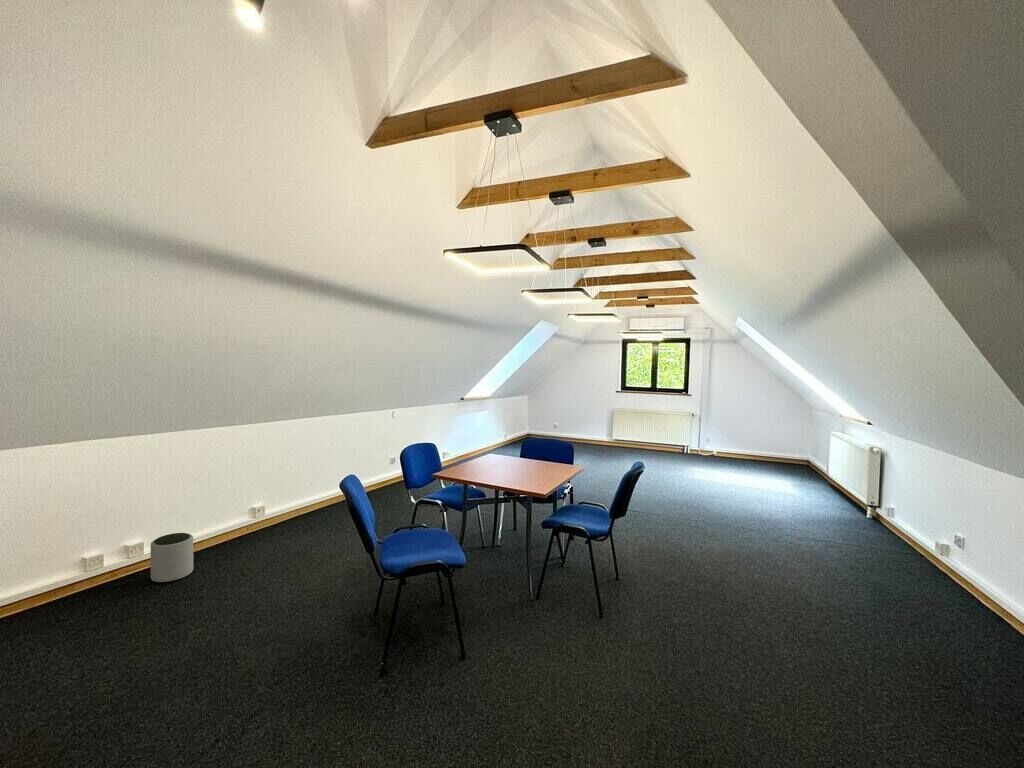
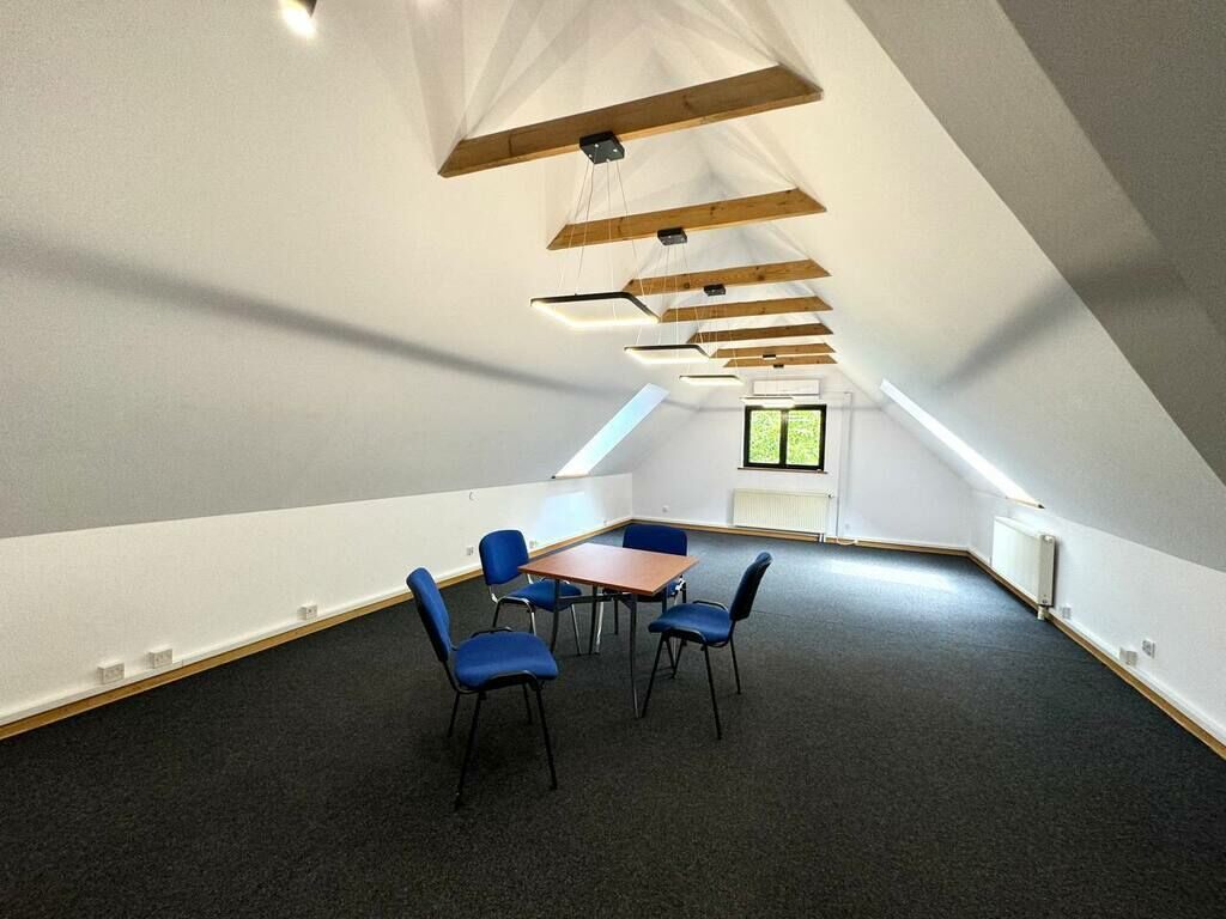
- plant pot [150,532,194,583]
